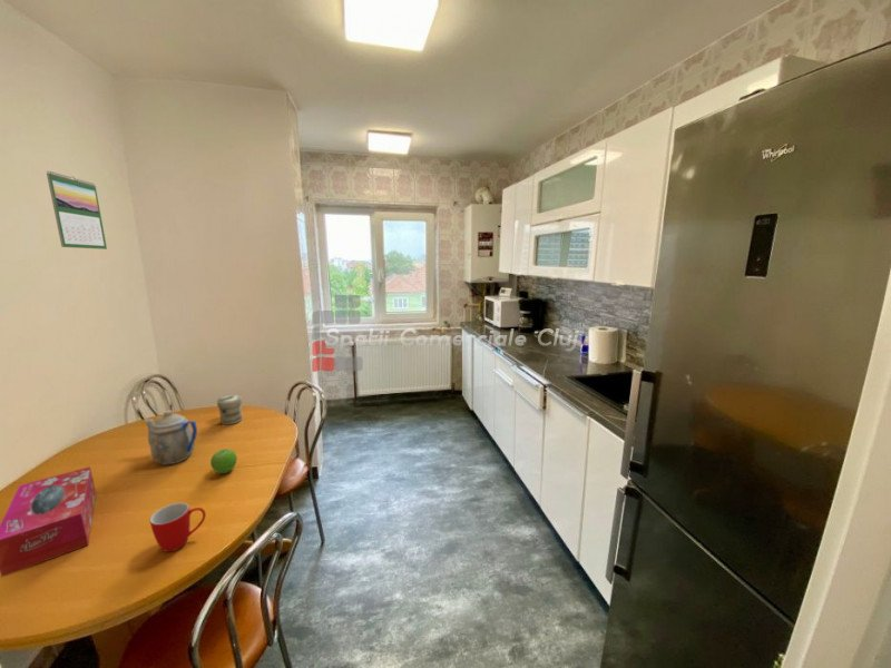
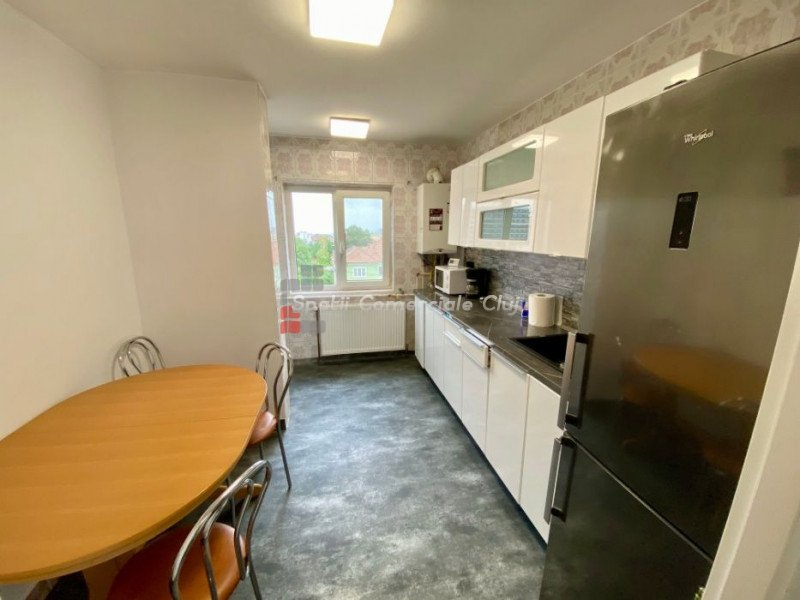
- tissue box [0,465,97,578]
- fruit [209,448,238,474]
- calendar [46,170,108,250]
- mug [149,501,207,553]
- jar [216,393,244,425]
- teapot [144,410,198,465]
